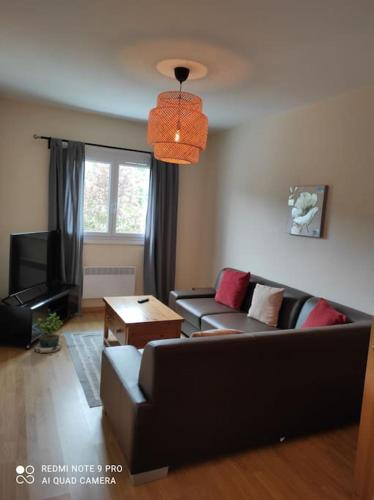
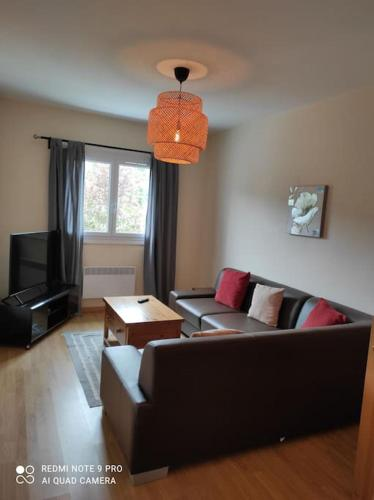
- potted plant [33,312,64,357]
